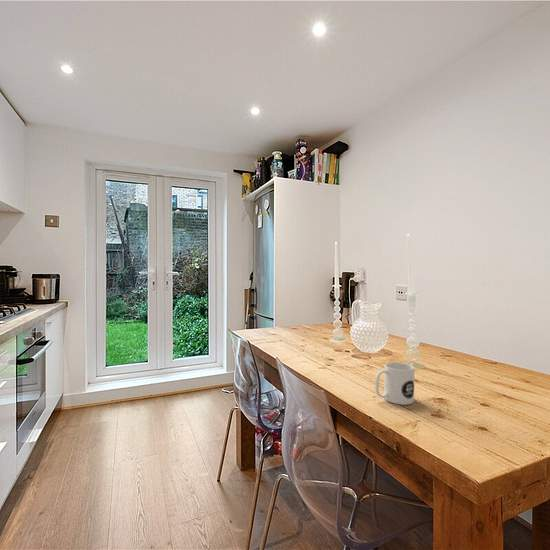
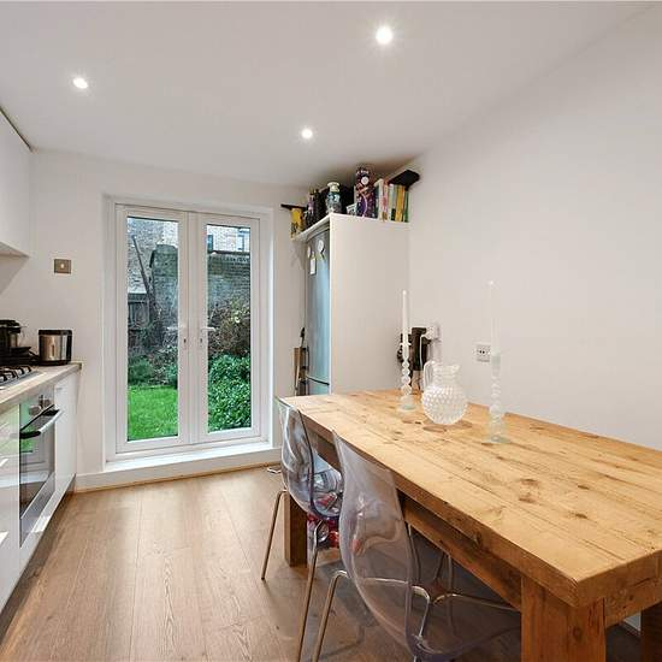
- mug [374,361,415,406]
